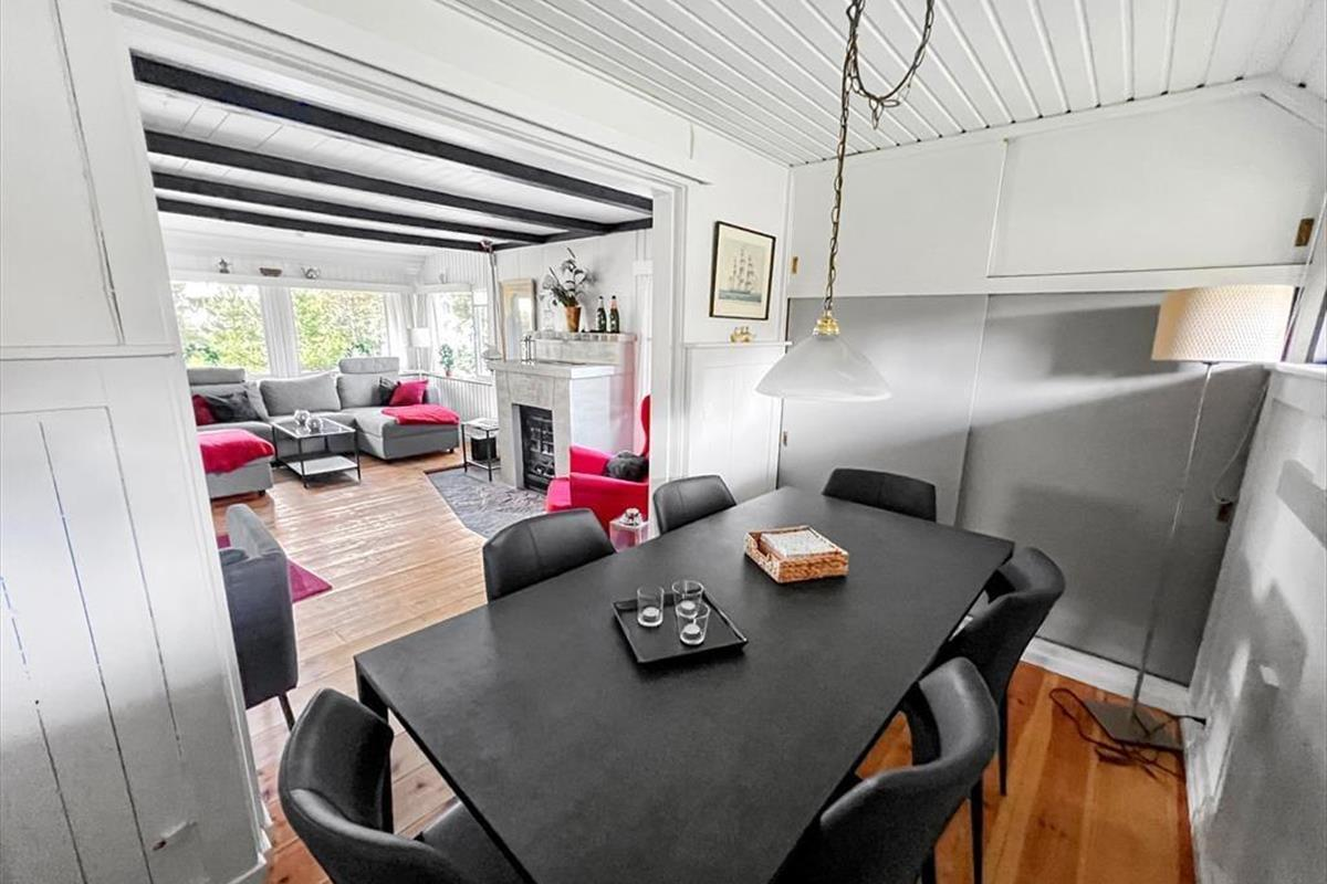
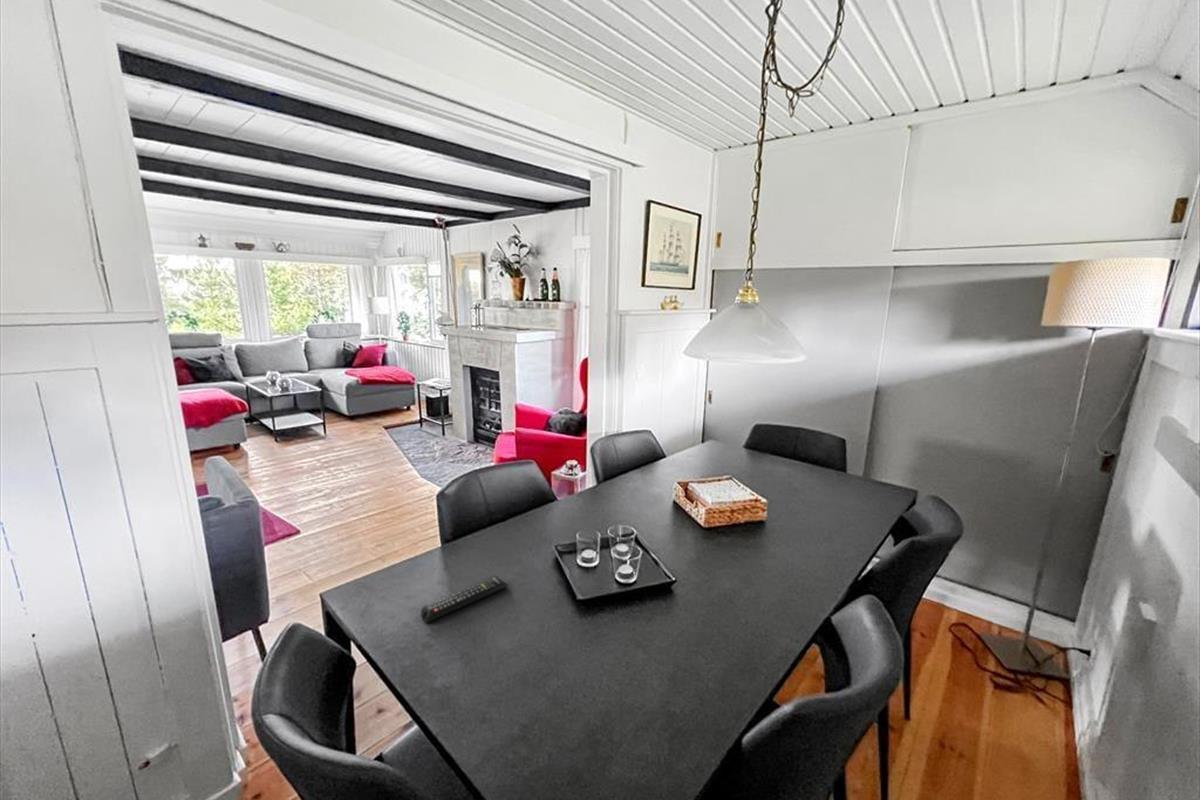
+ remote control [420,575,509,624]
